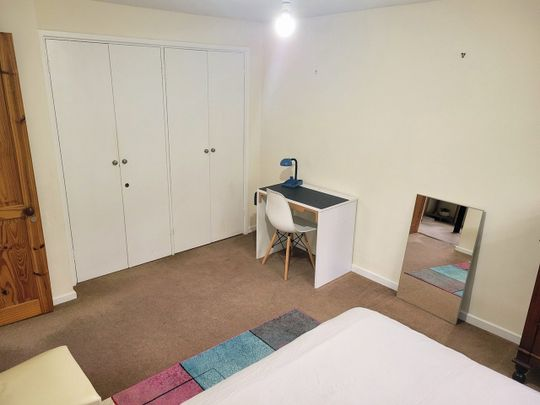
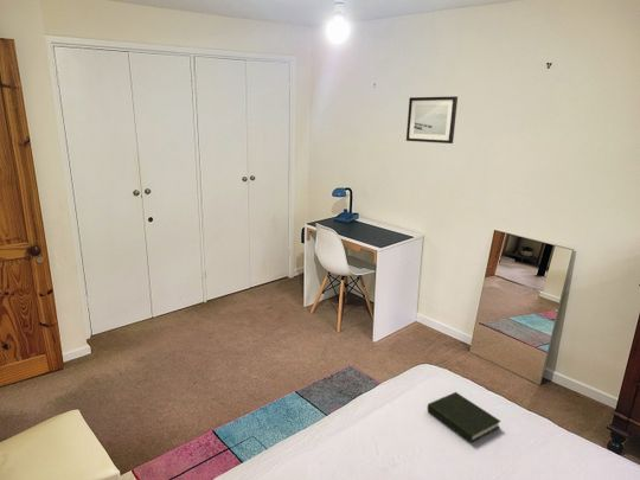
+ wall art [405,95,459,145]
+ book [427,391,501,443]
